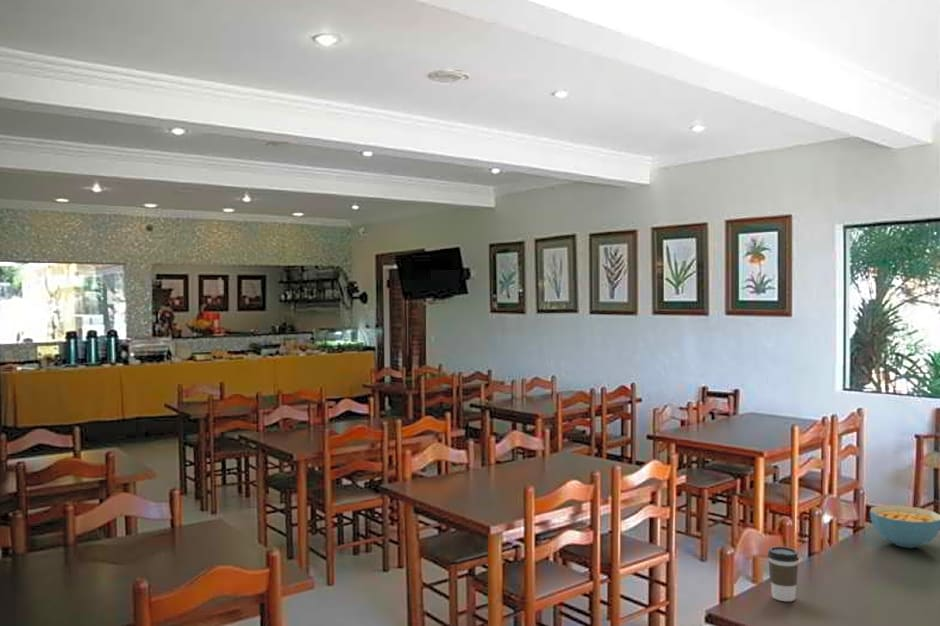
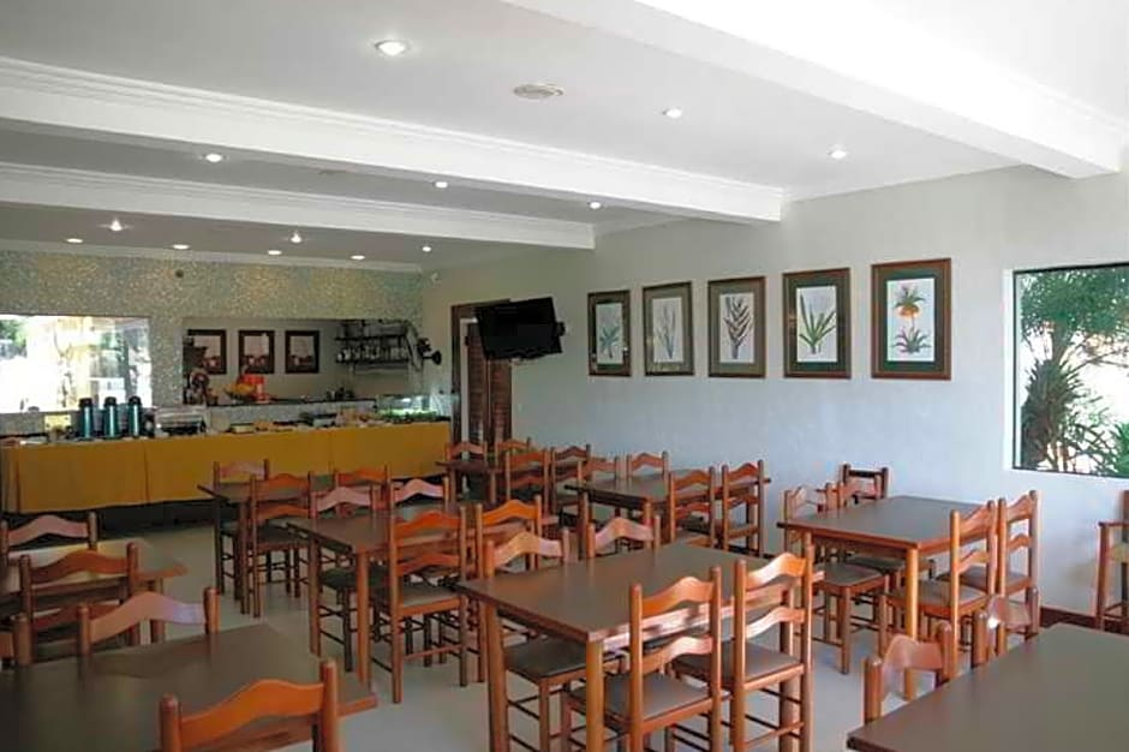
- cereal bowl [869,504,940,549]
- coffee cup [767,545,800,602]
